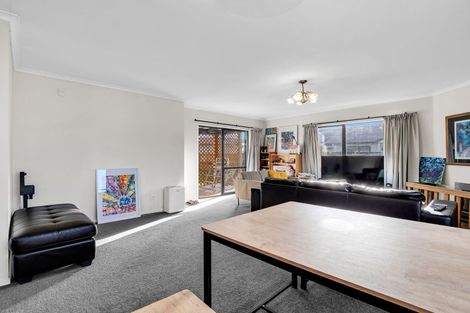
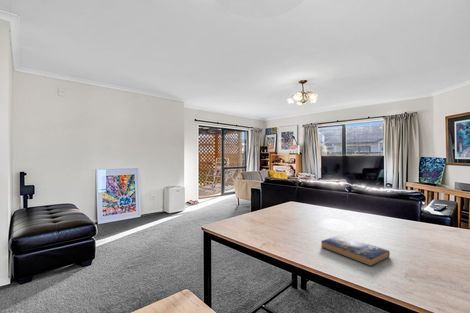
+ book [320,234,391,267]
